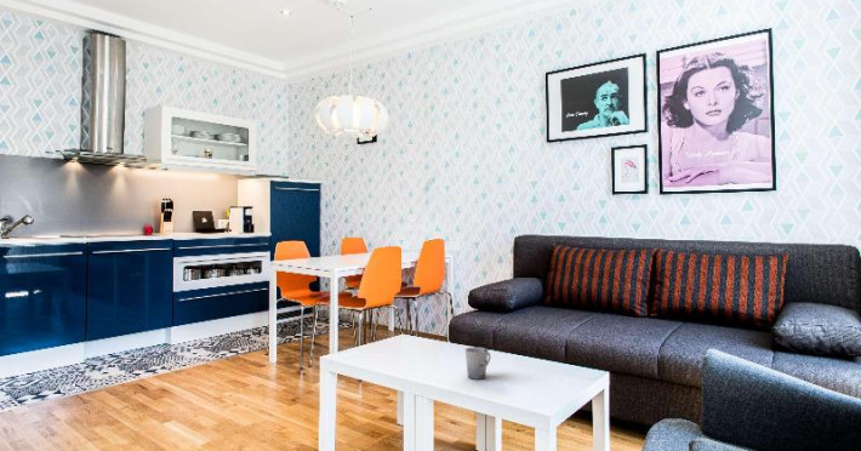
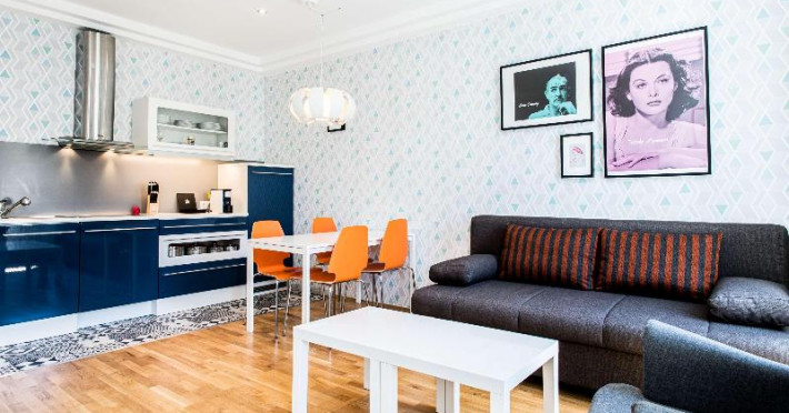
- cup [464,346,491,381]
